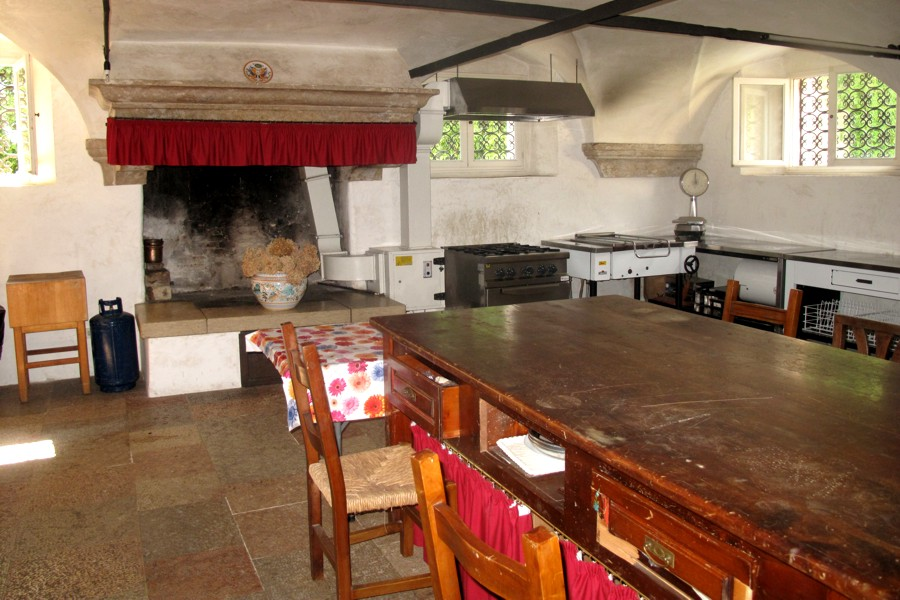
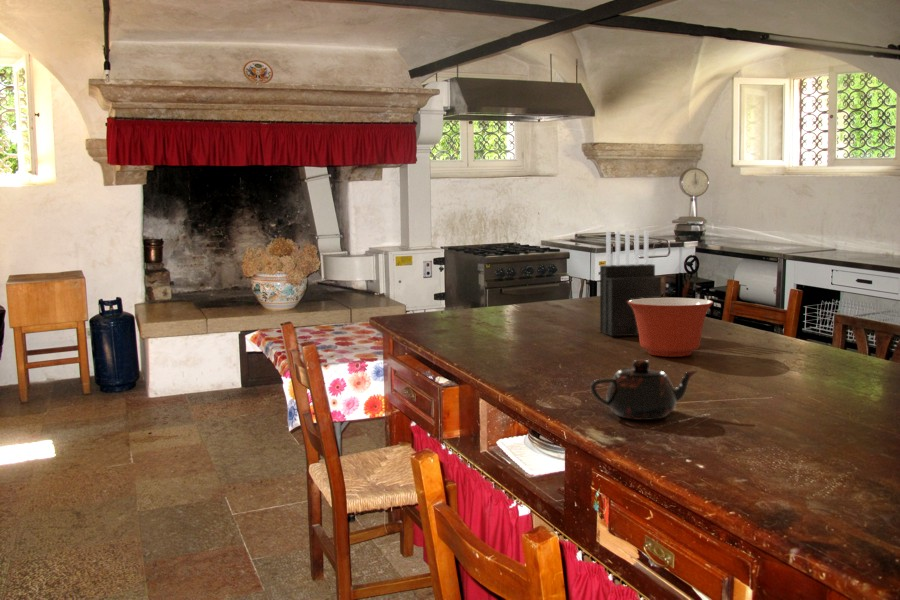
+ mixing bowl [628,297,714,358]
+ teapot [590,358,699,421]
+ knife block [599,229,662,337]
